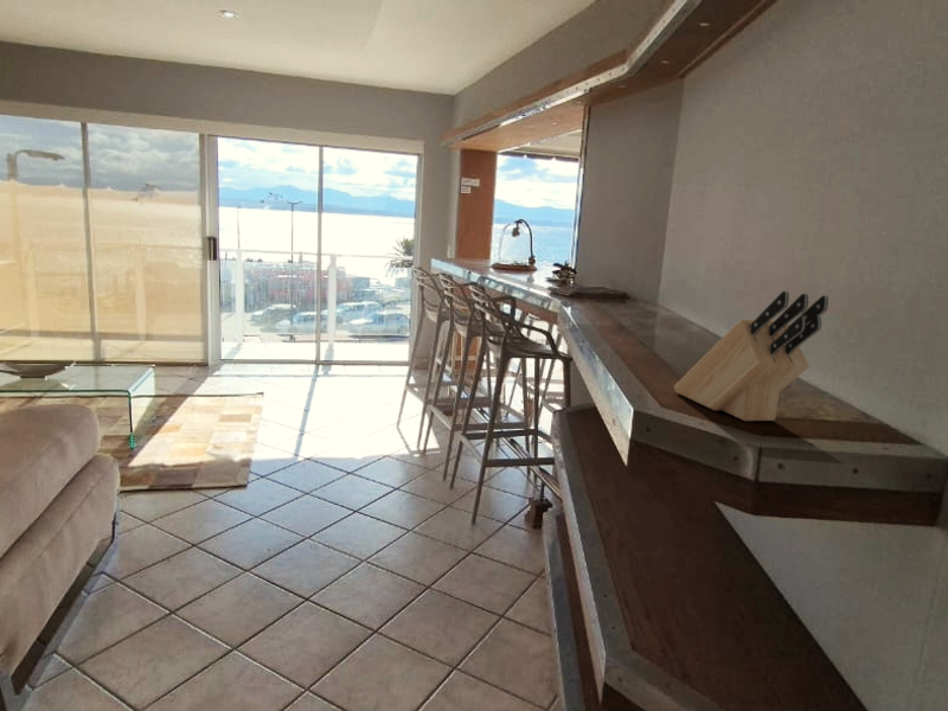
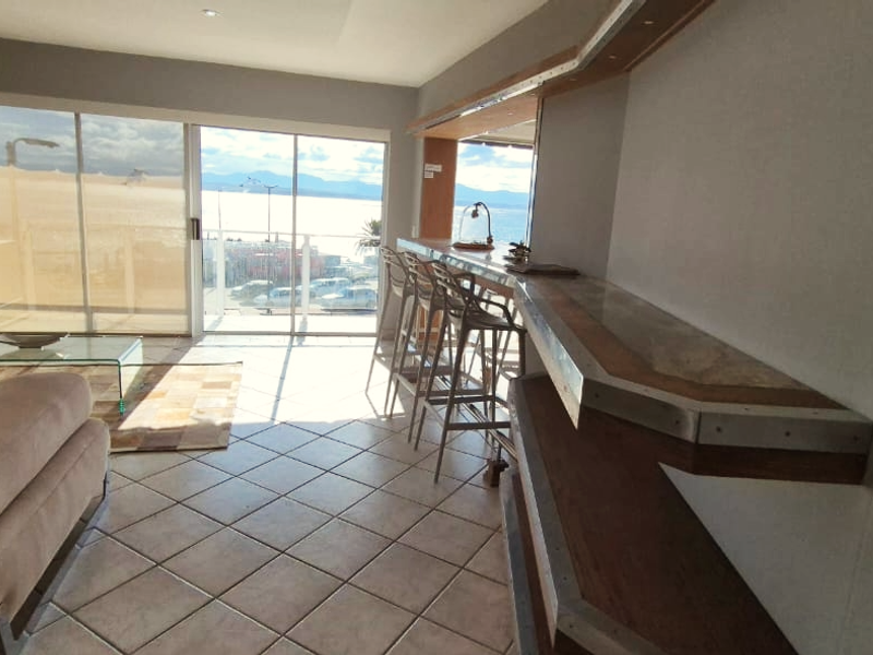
- knife block [672,290,830,422]
